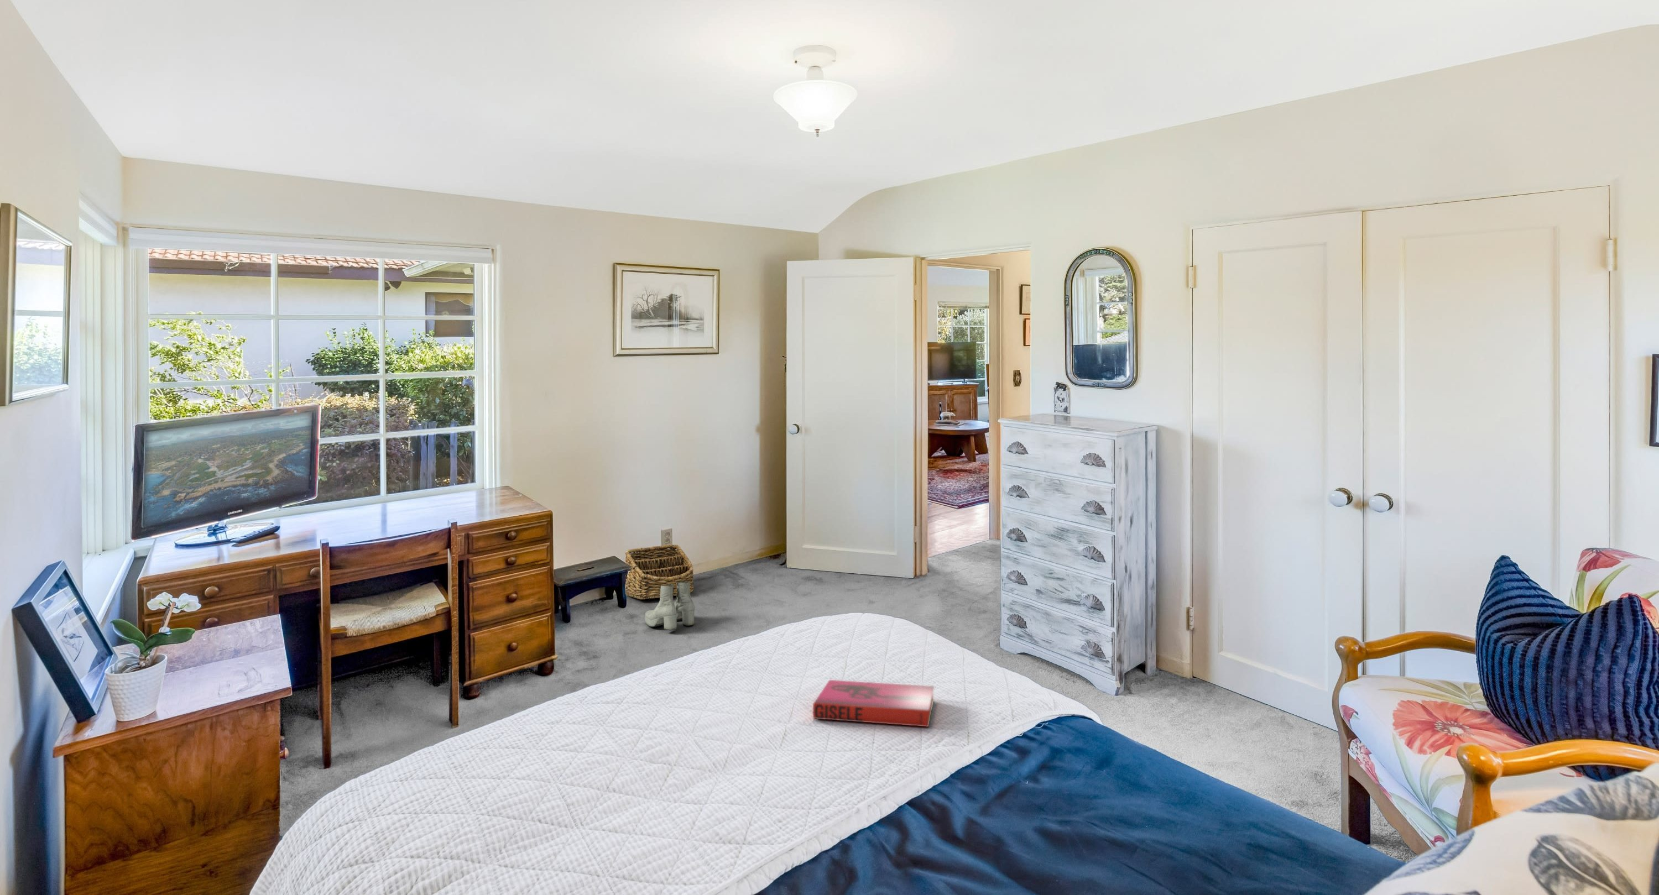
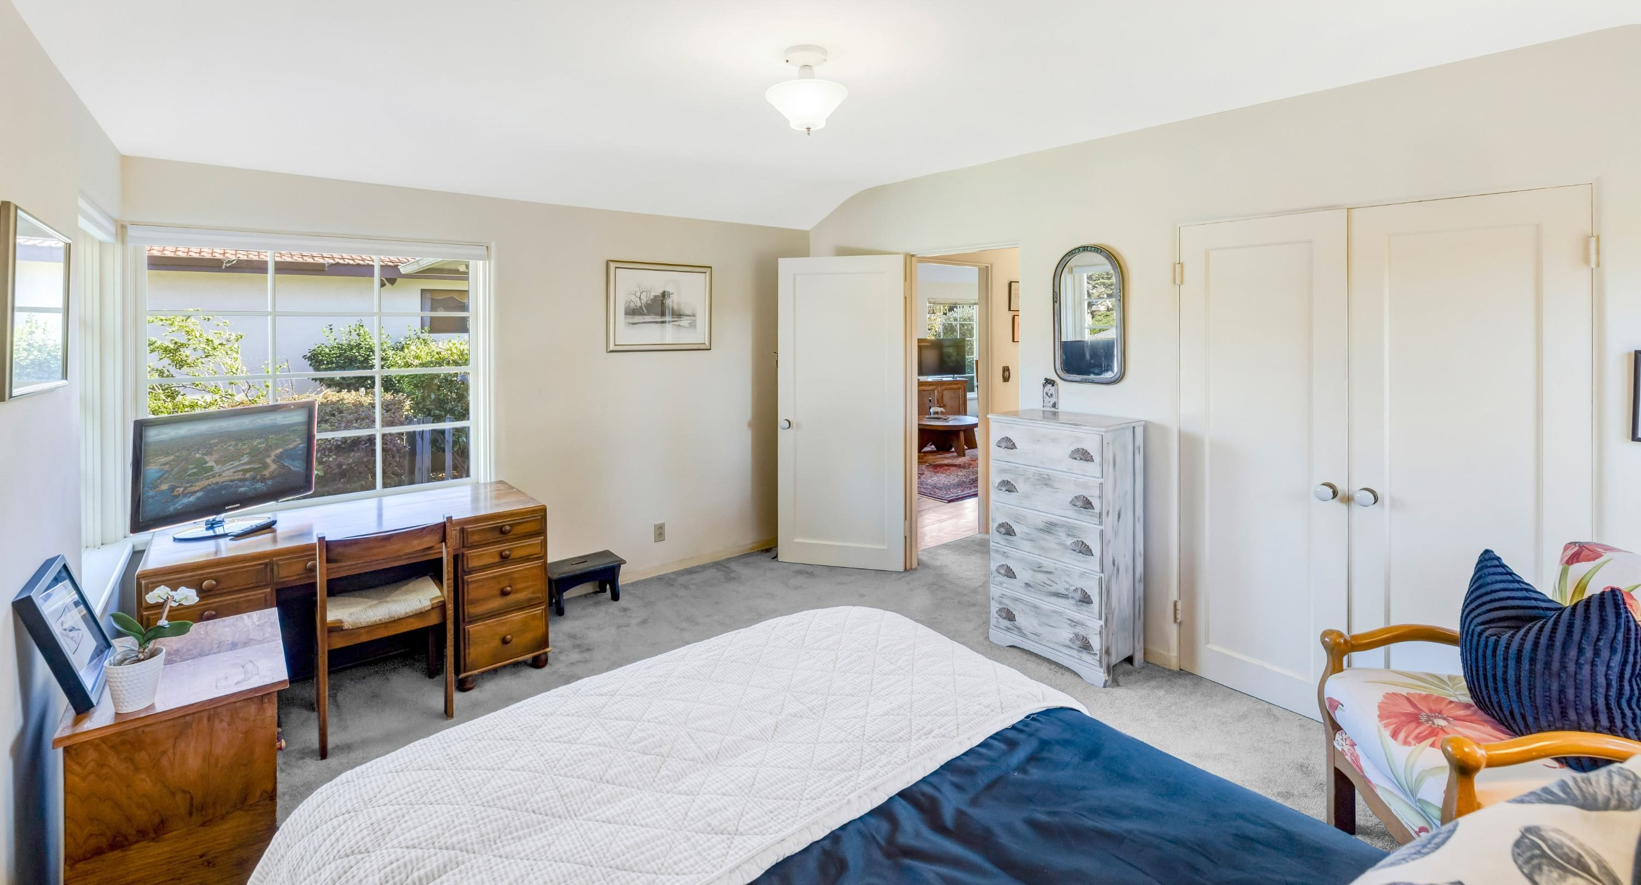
- basket [624,544,694,600]
- hardback book [812,679,935,727]
- boots [644,582,696,630]
